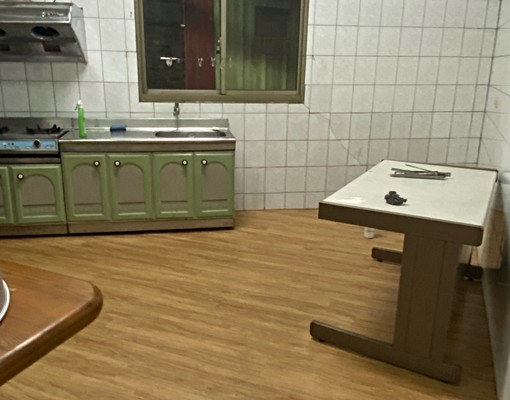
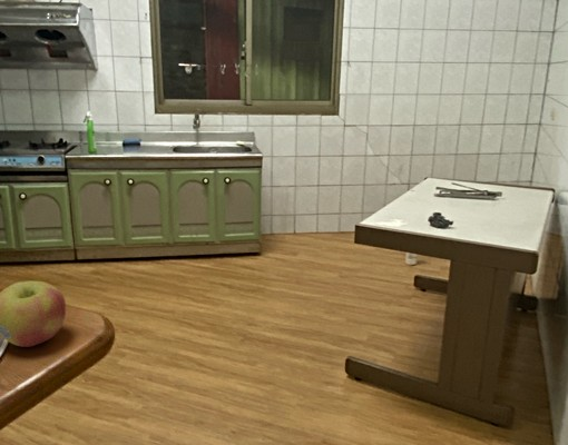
+ apple [0,280,67,348]
